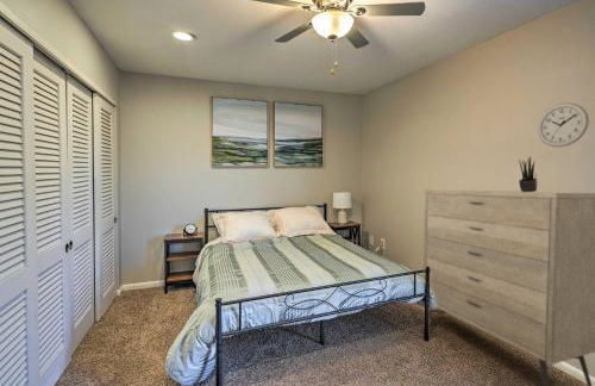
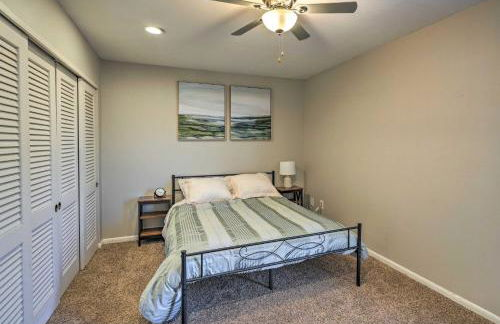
- wall clock [537,101,590,148]
- potted plant [518,155,539,192]
- dresser [422,189,595,386]
